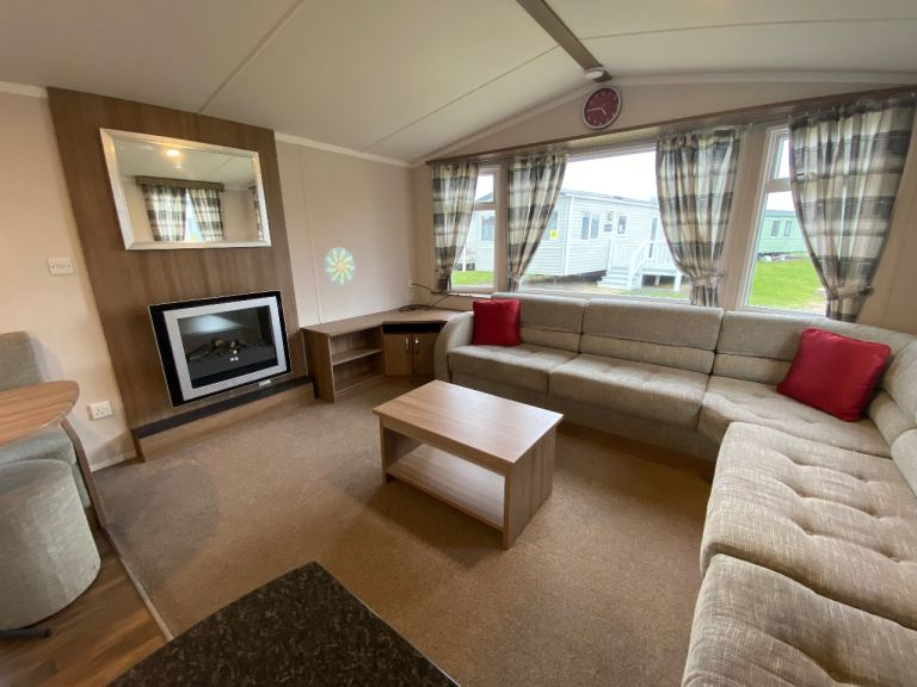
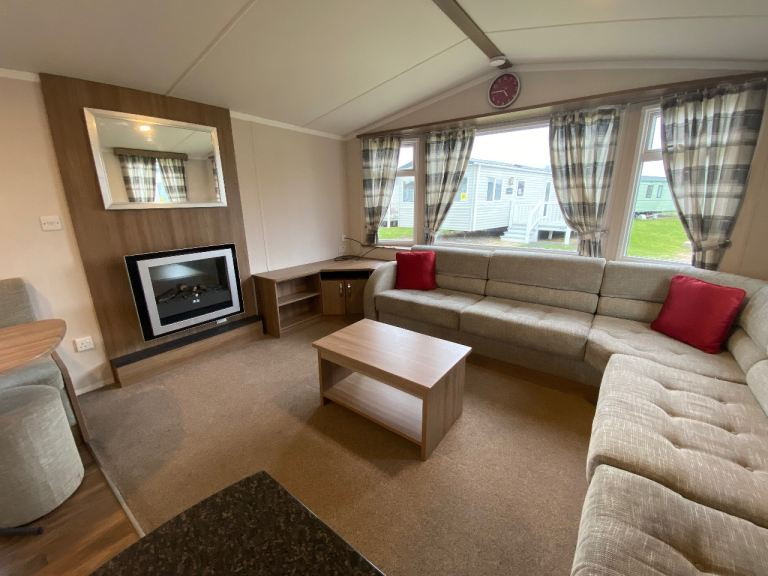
- decorative plate [324,247,356,286]
